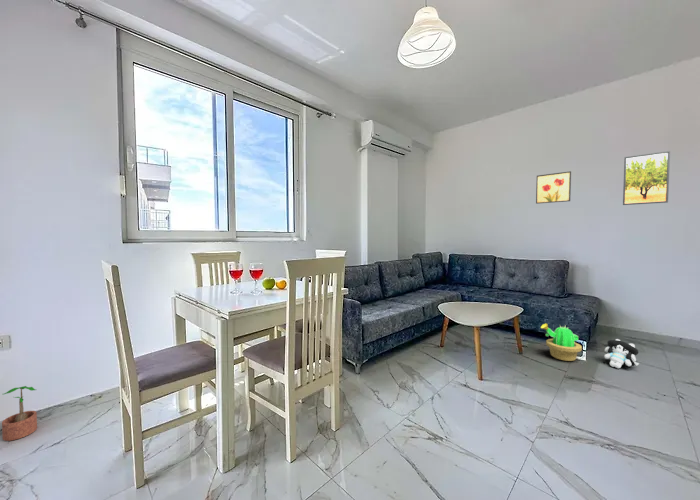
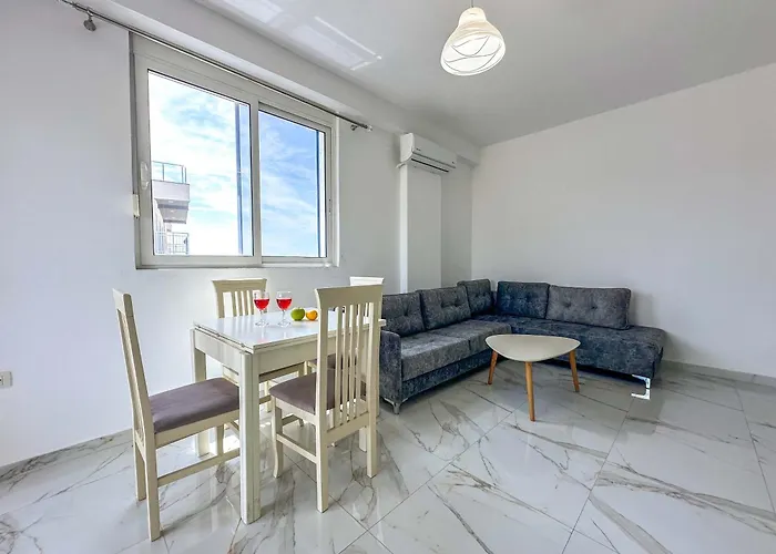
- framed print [622,150,671,206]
- potted plant [1,385,38,442]
- plush toy [603,338,640,369]
- wall art [535,170,572,204]
- decorative plant [540,323,583,362]
